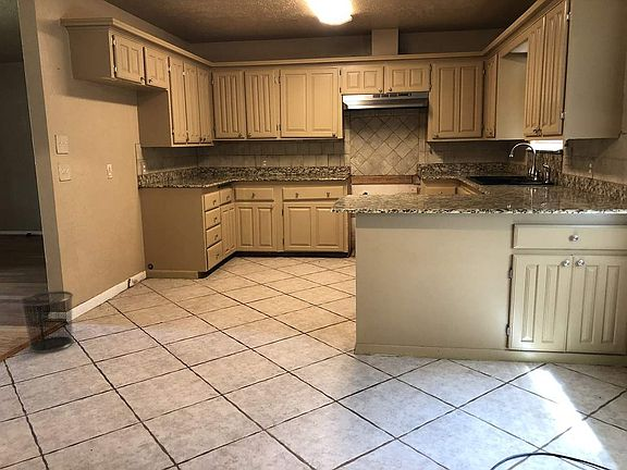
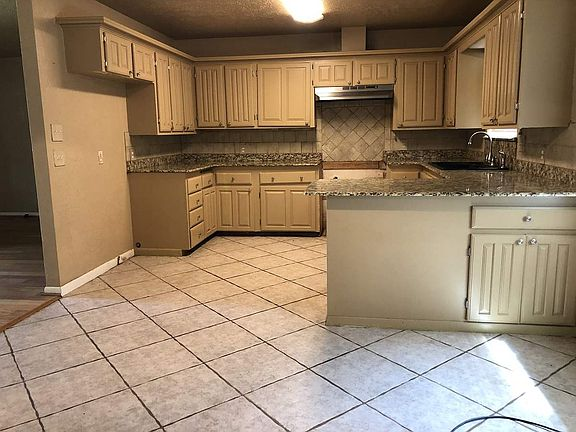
- waste bin [19,290,74,354]
